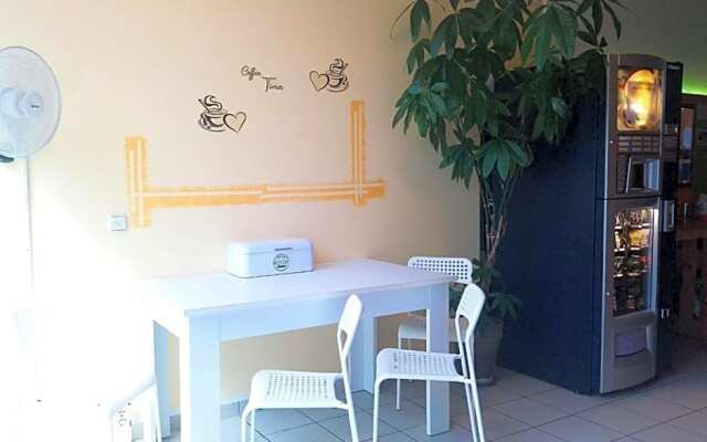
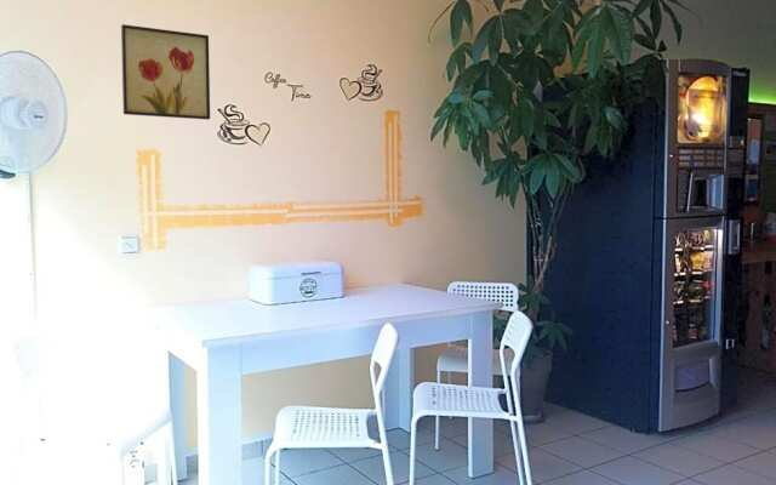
+ wall art [120,23,211,121]
